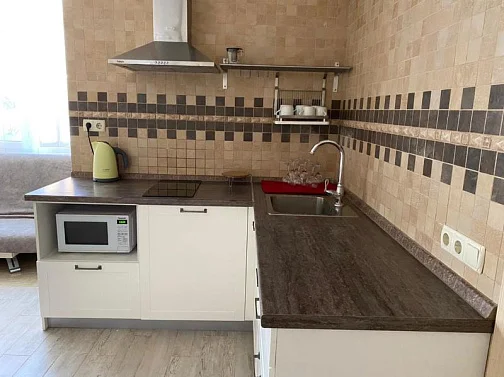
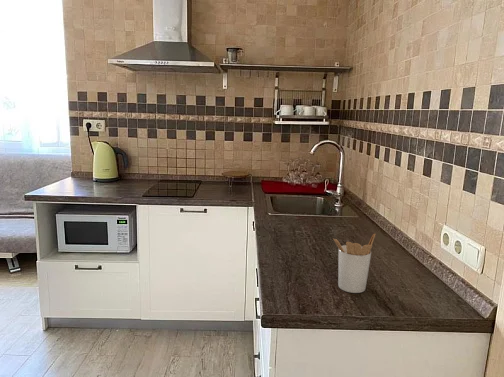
+ utensil holder [332,233,376,294]
